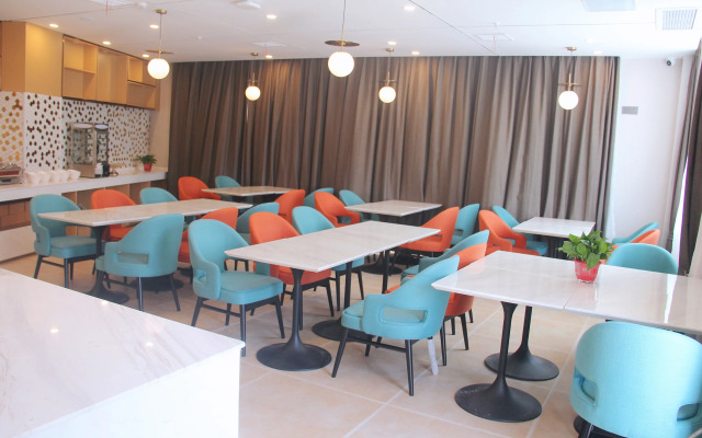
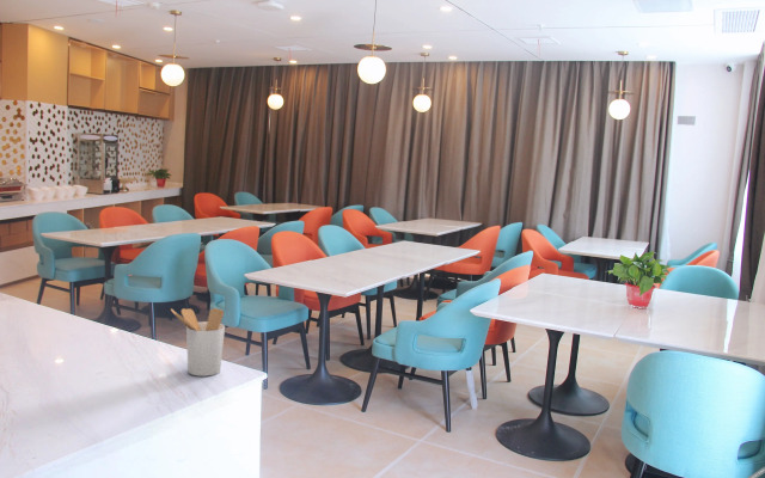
+ utensil holder [170,307,226,378]
